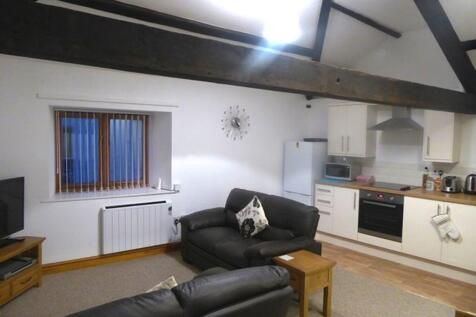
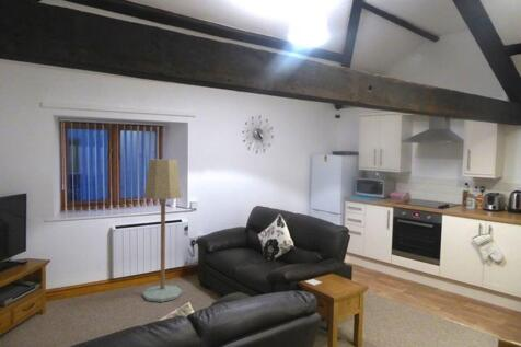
+ floor lamp [141,158,183,303]
